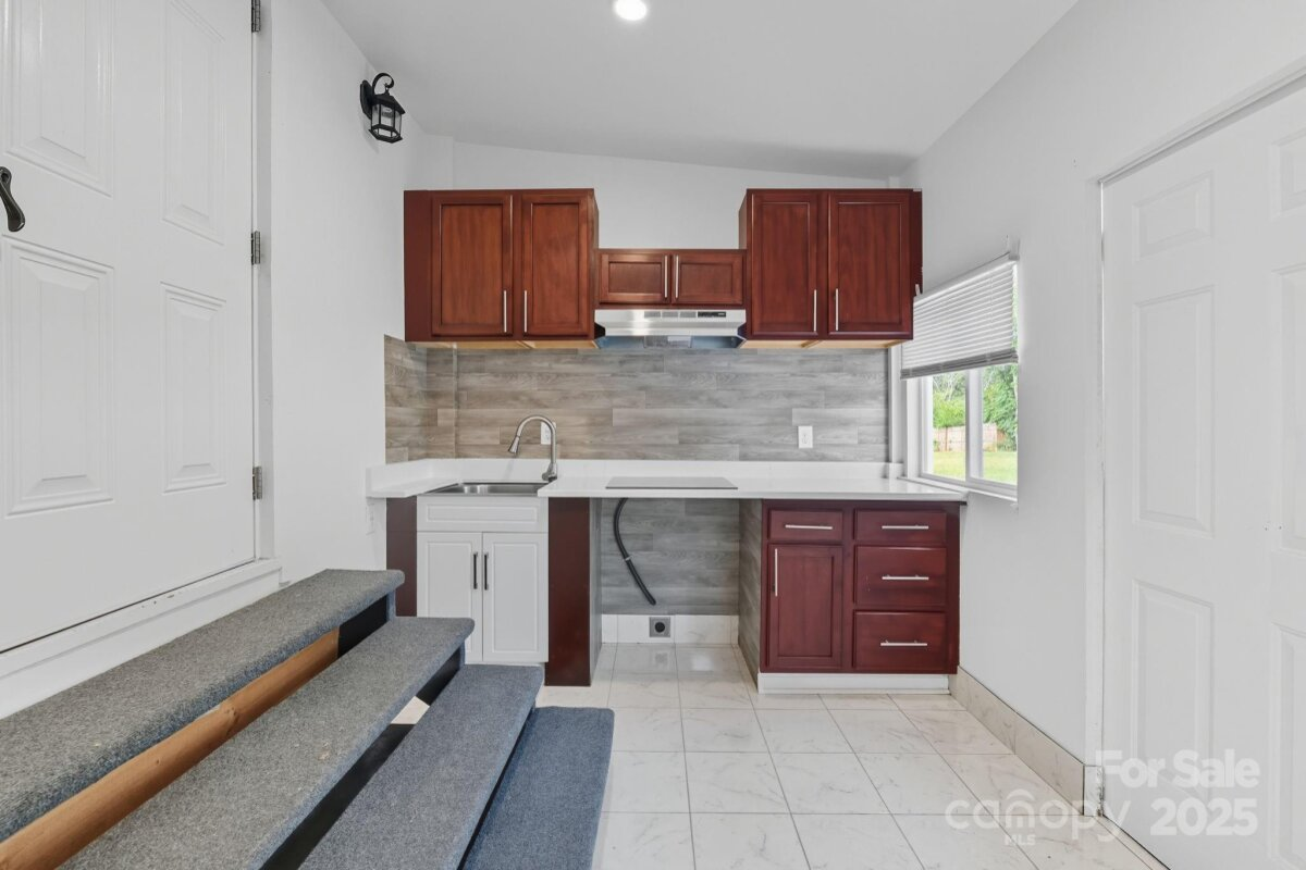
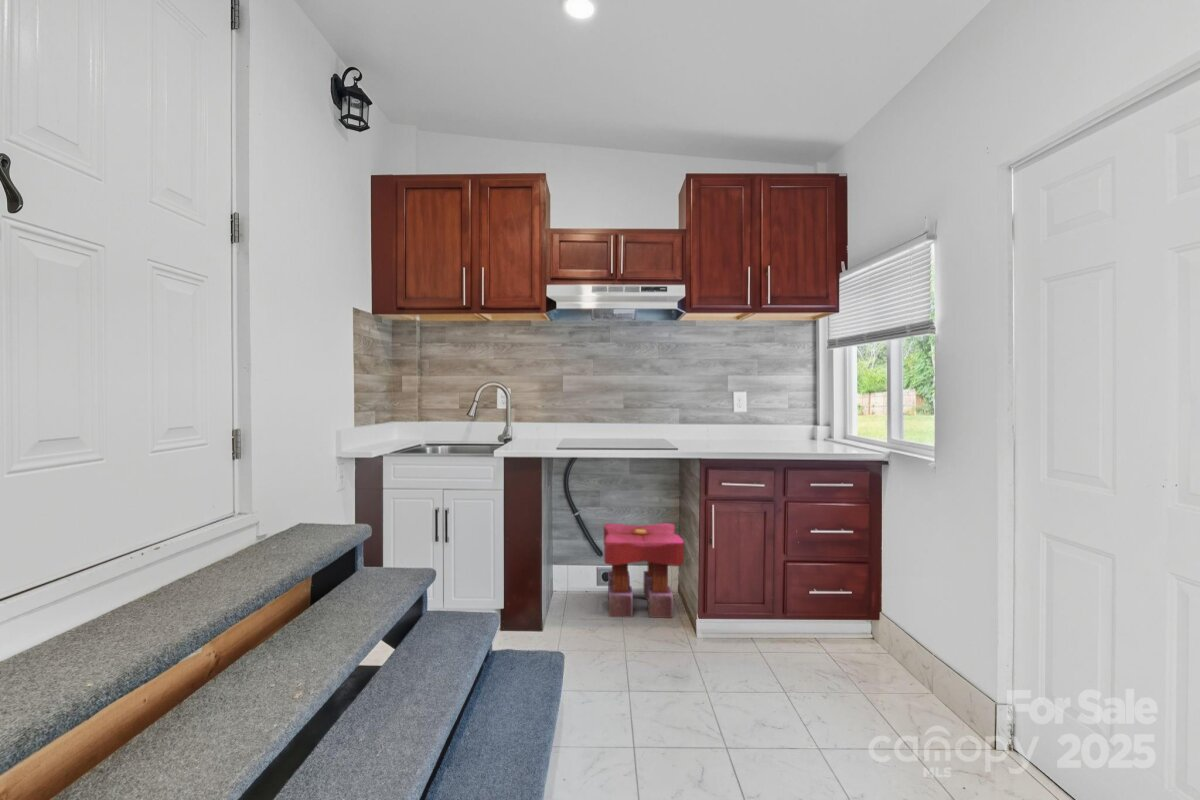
+ stool [603,522,685,619]
